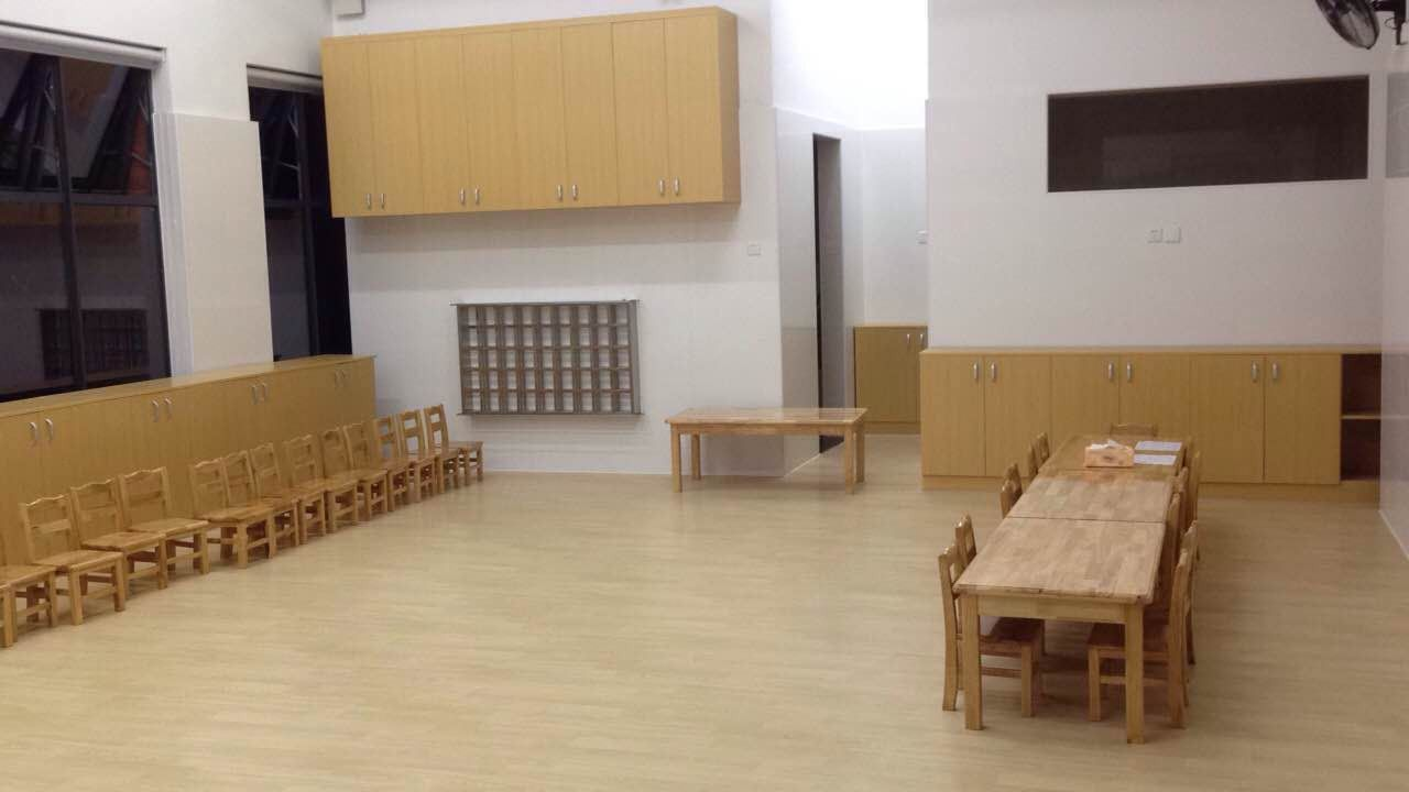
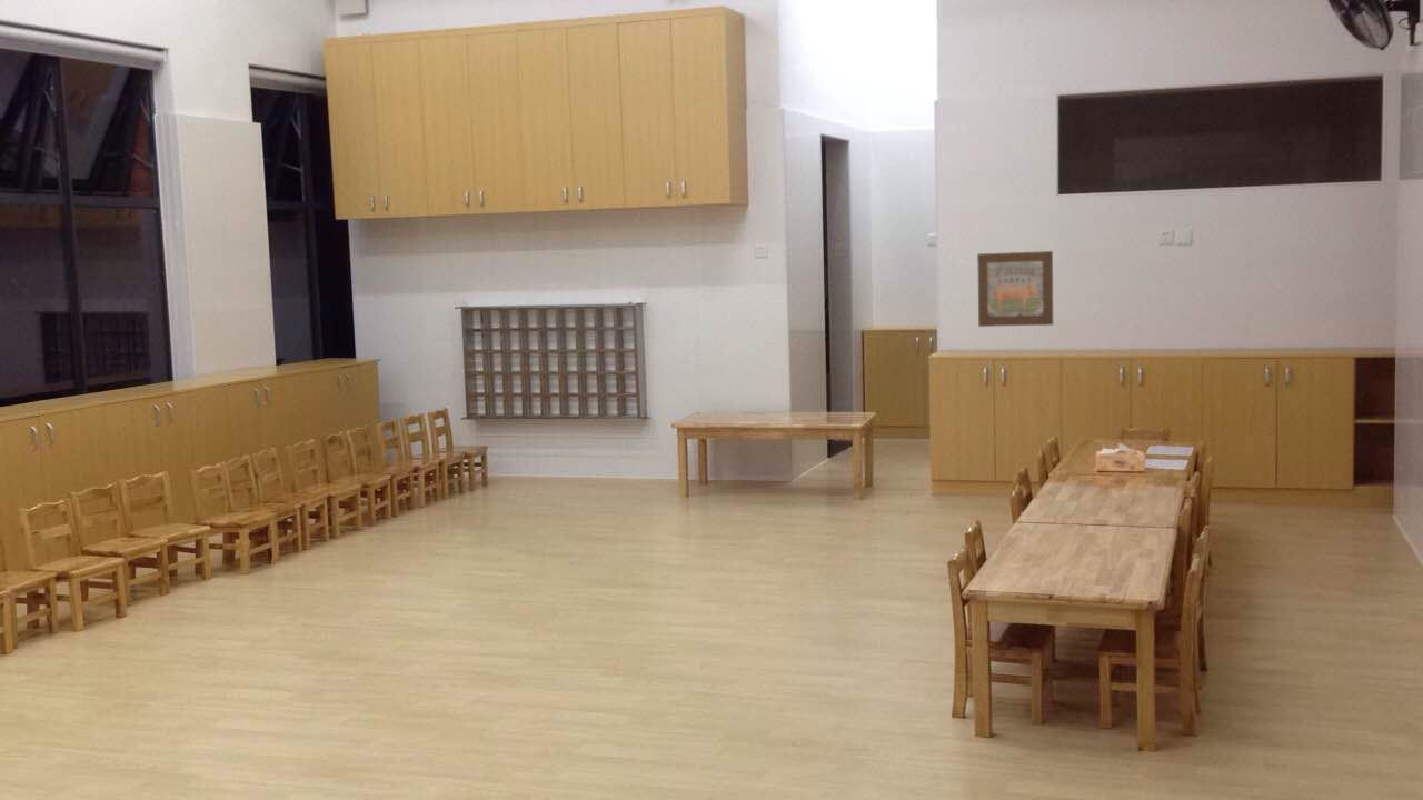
+ wall art [976,250,1054,328]
